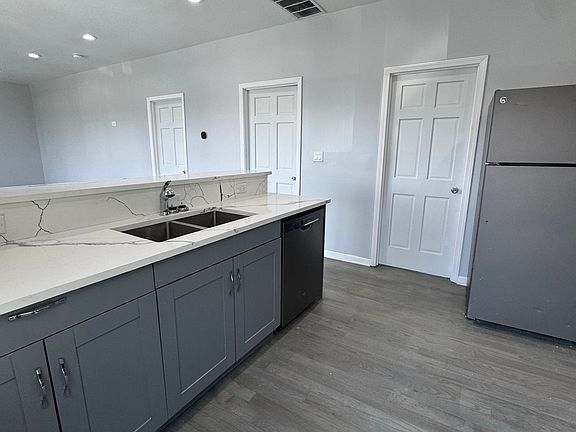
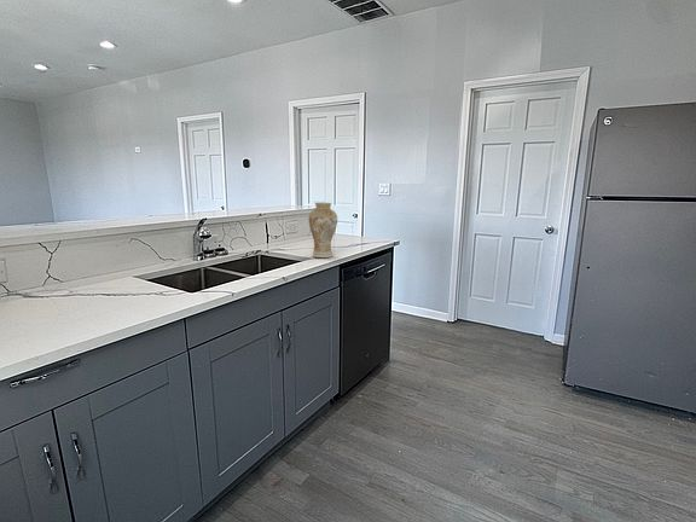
+ vase [308,202,338,259]
